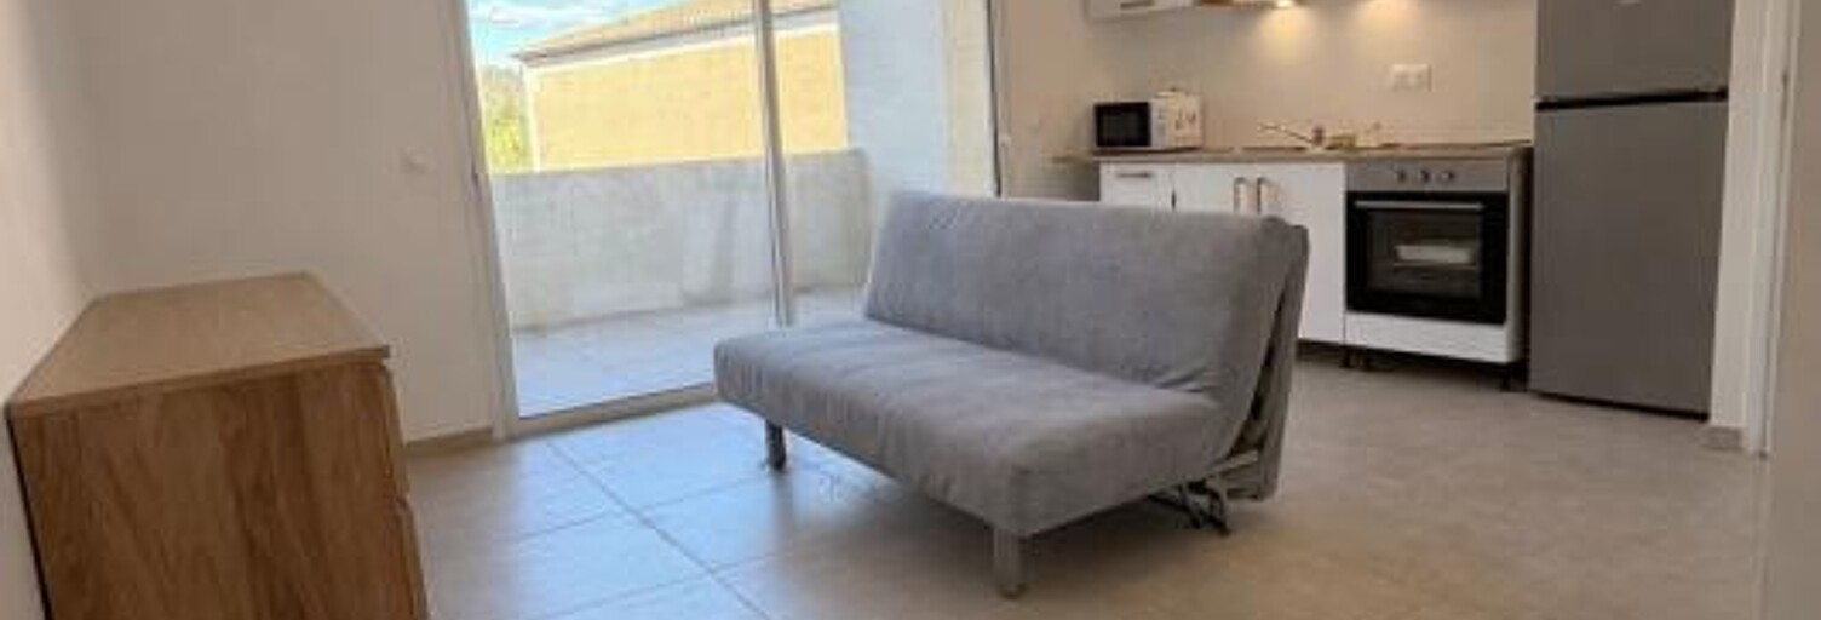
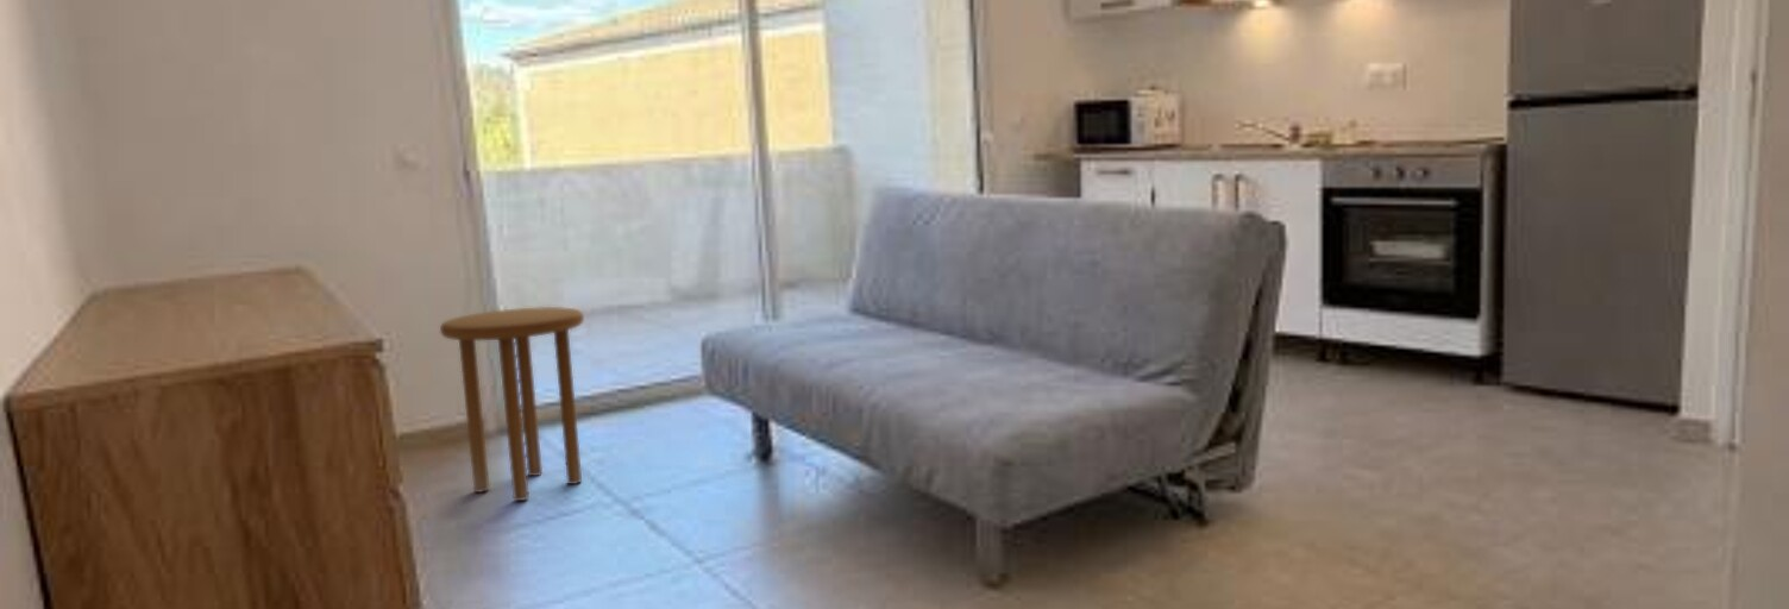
+ side table [439,306,585,502]
